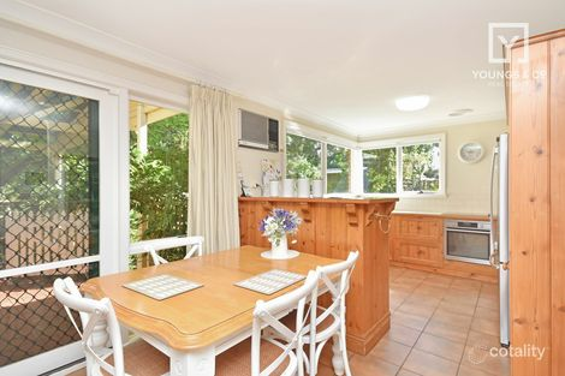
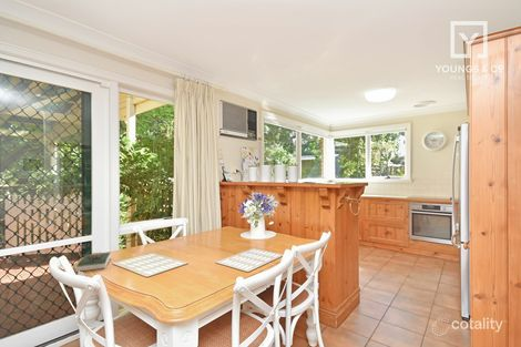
+ book [75,251,112,273]
